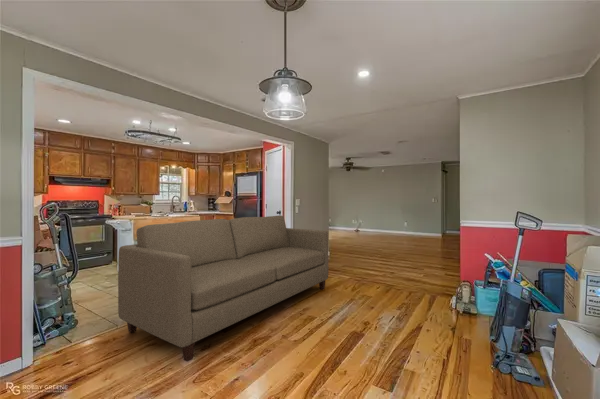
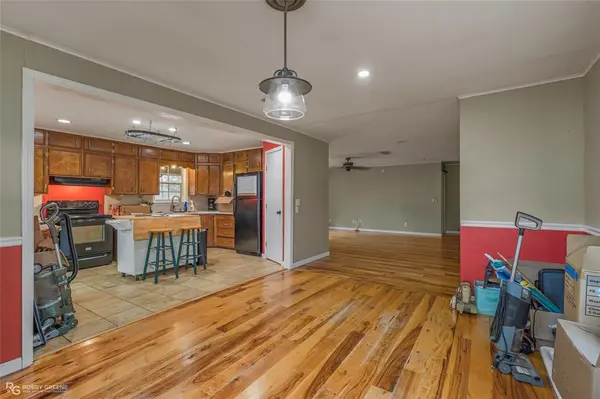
- sofa [117,215,329,363]
